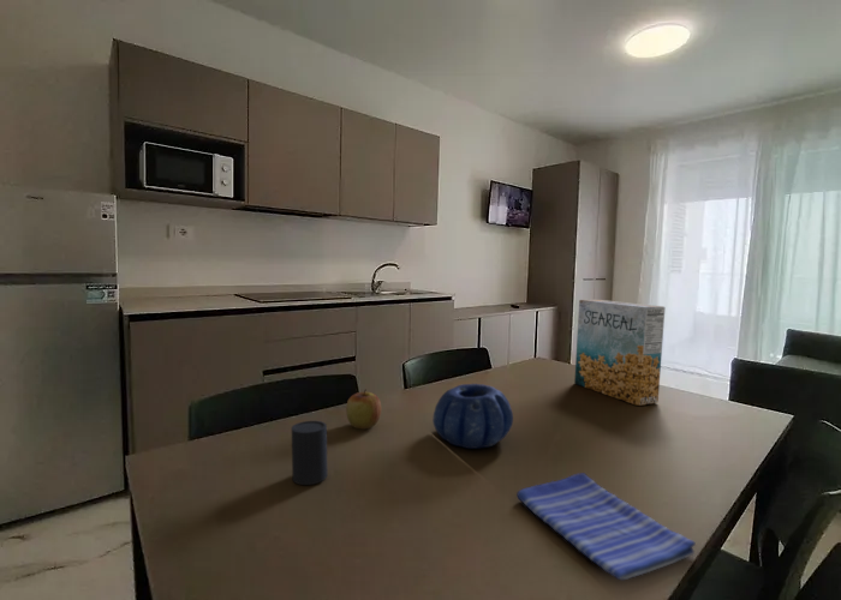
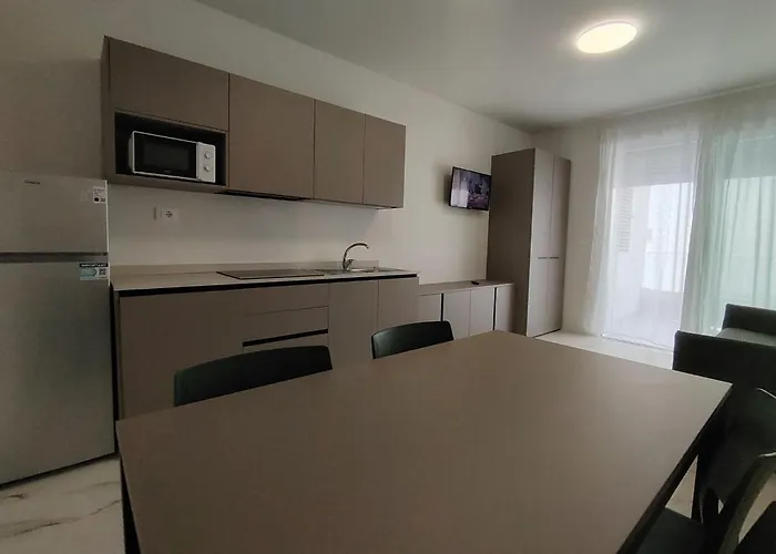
- apple [345,388,382,431]
- cup [291,420,329,486]
- decorative bowl [433,383,514,450]
- cereal box [573,299,666,407]
- dish towel [515,472,697,581]
